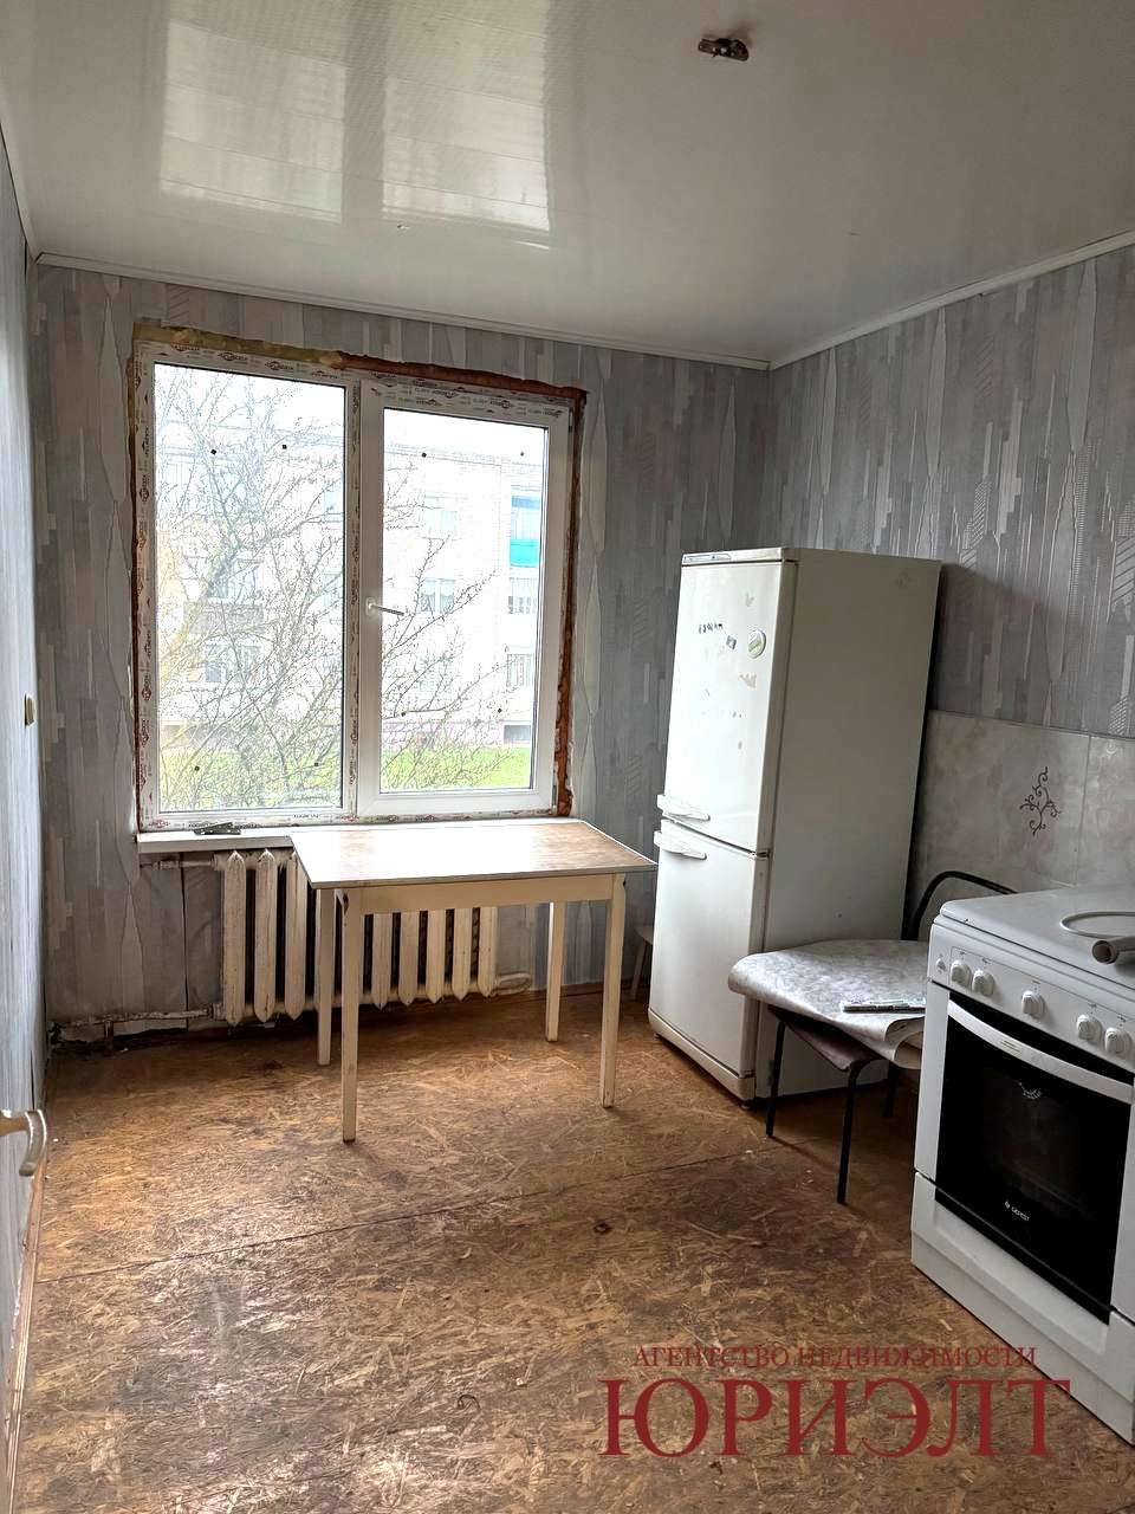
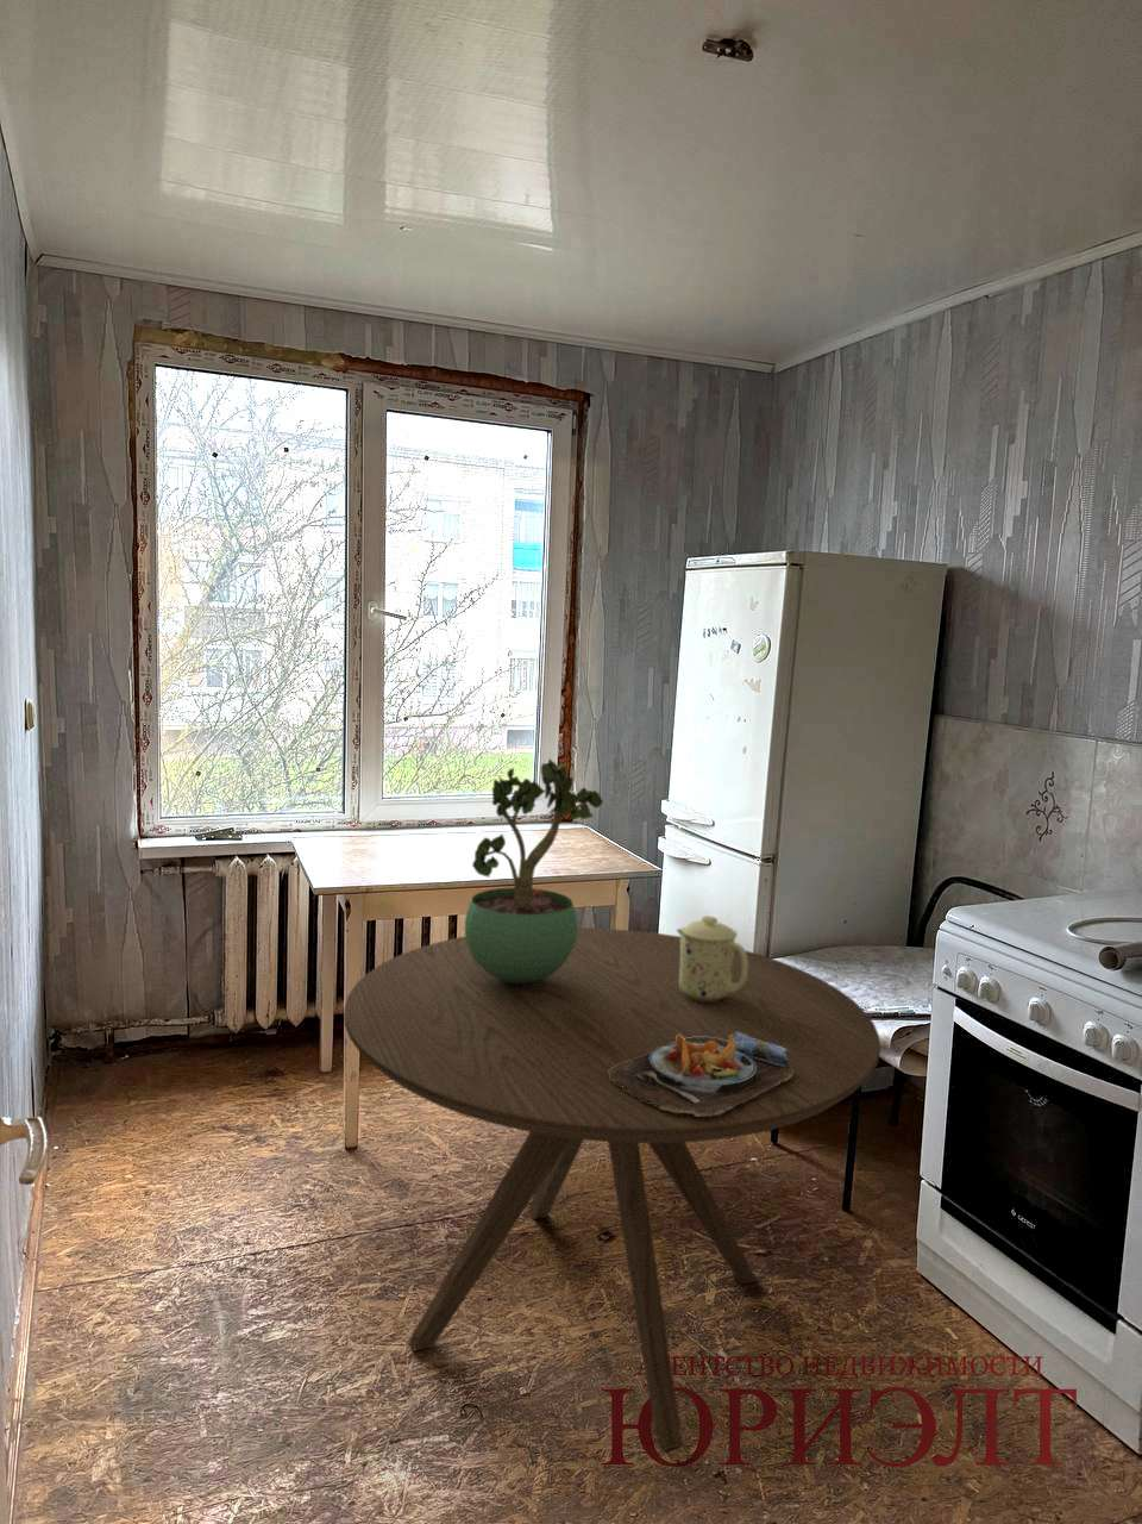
+ dining table [343,926,882,1451]
+ potted plant [464,757,605,984]
+ mug [675,914,749,1001]
+ food plate [609,1032,793,1116]
